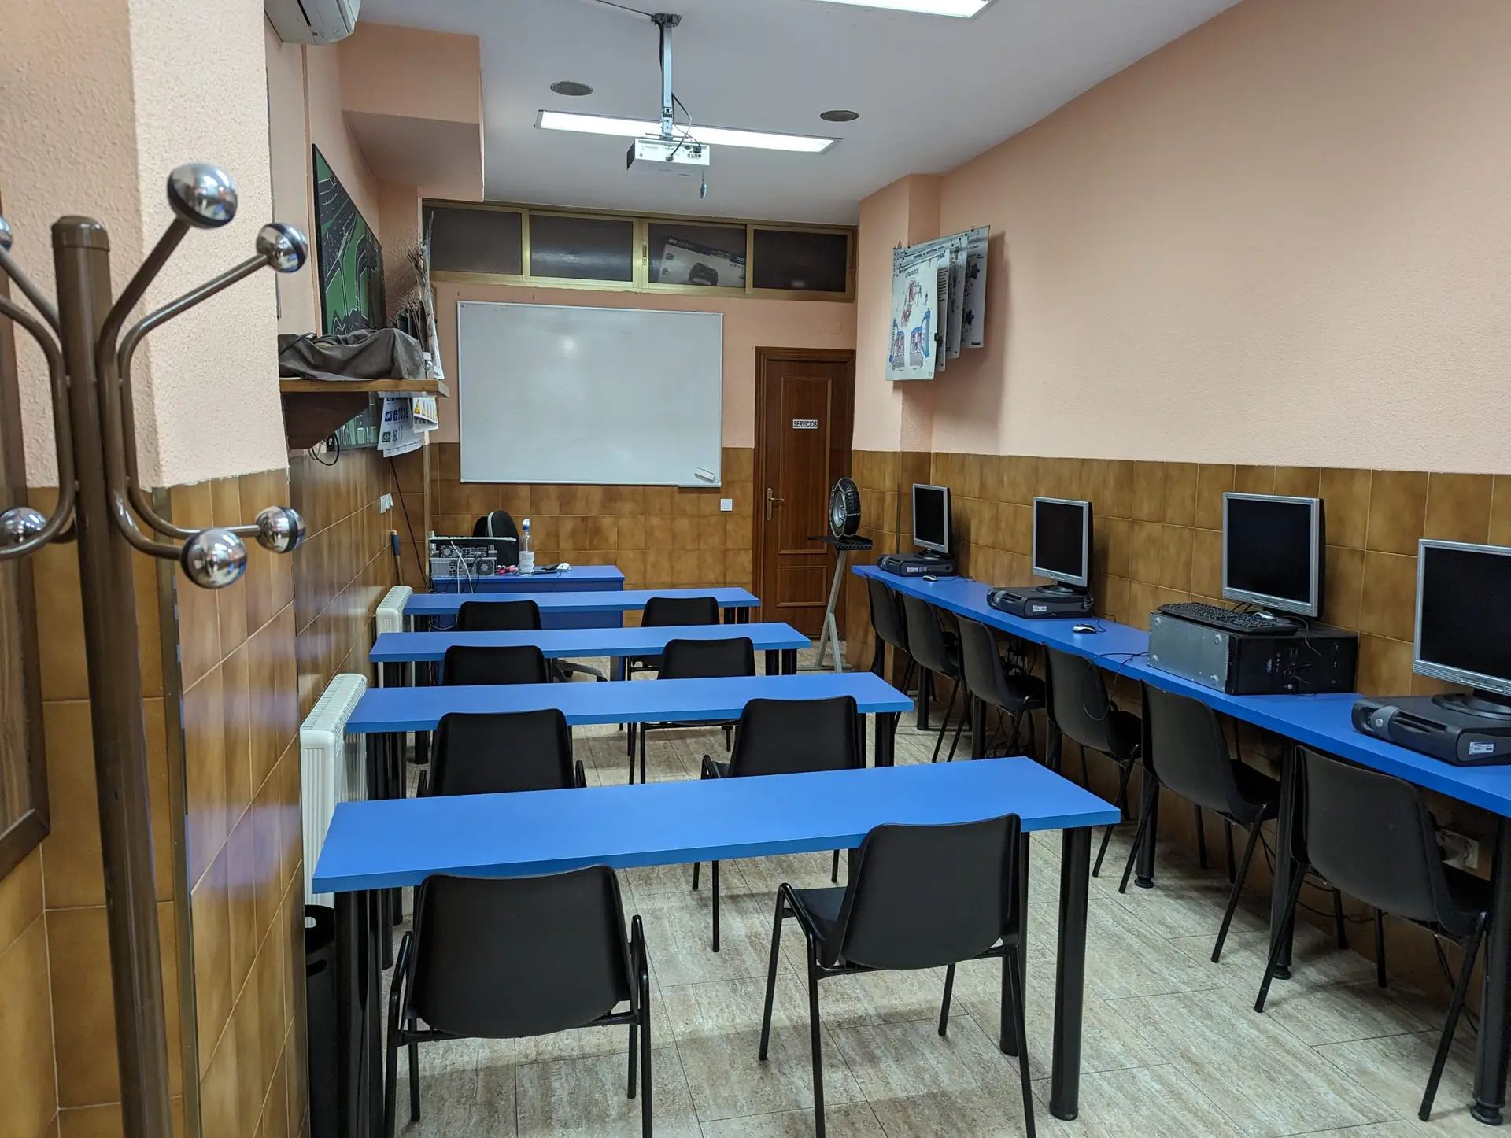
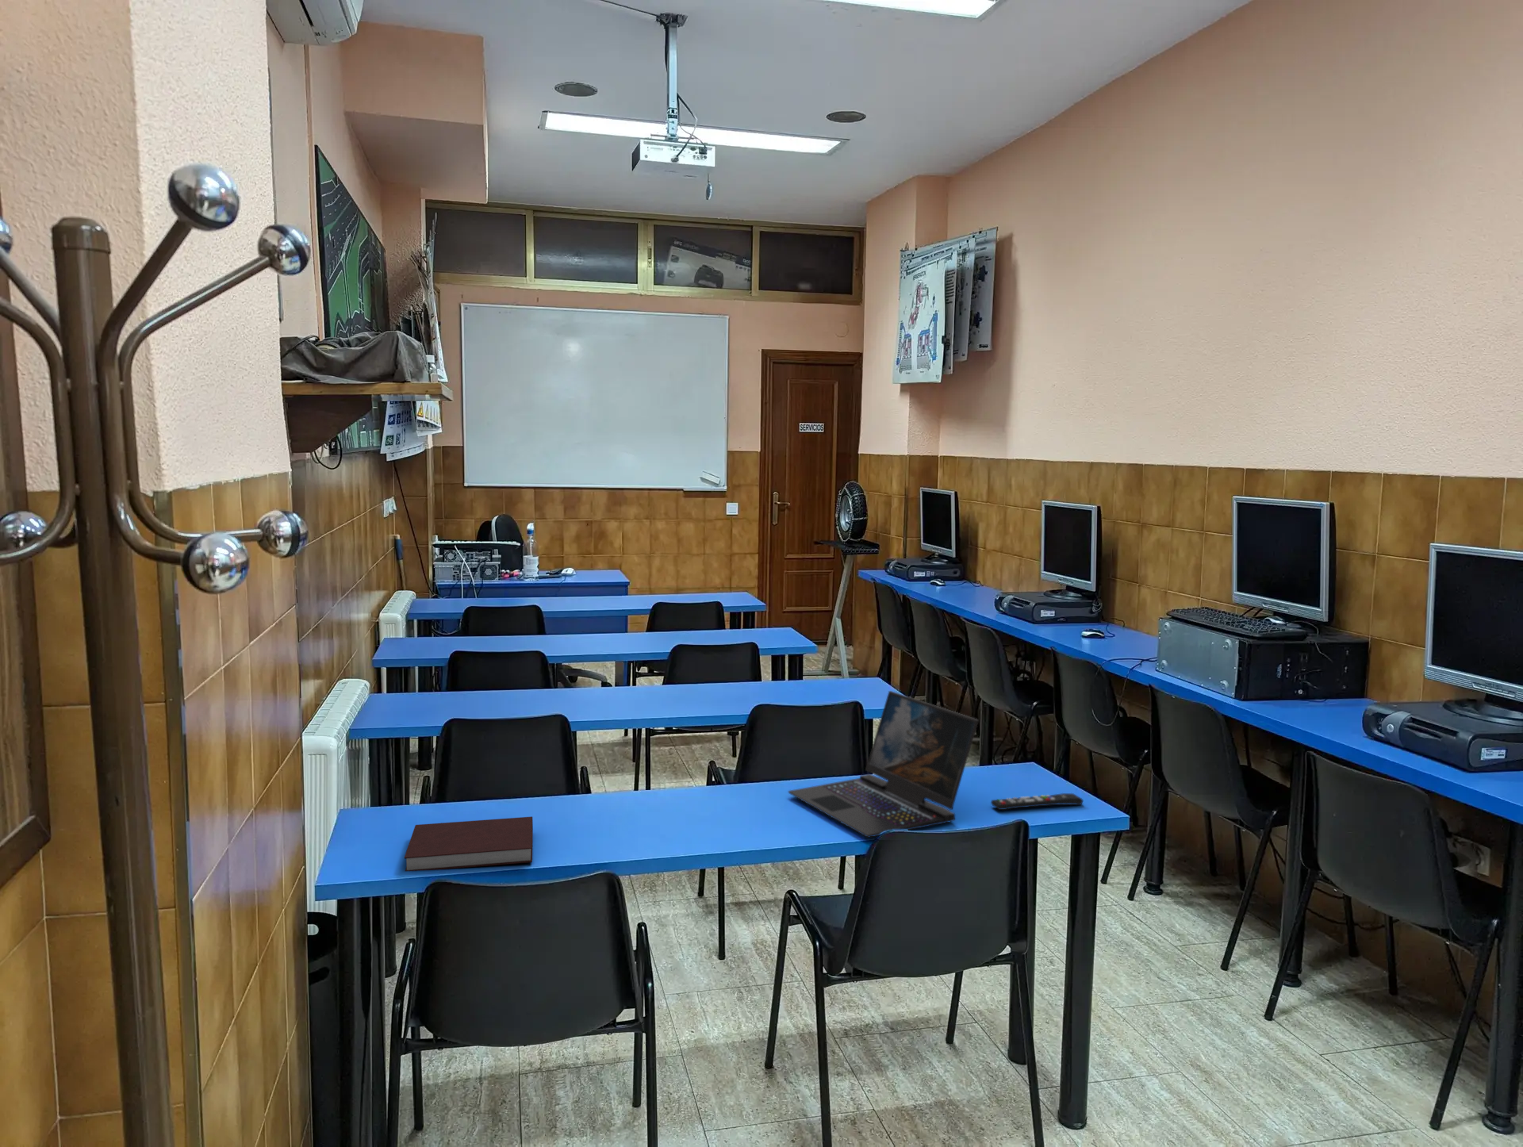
+ laptop [787,690,980,839]
+ remote control [990,793,1084,811]
+ notebook [404,816,534,872]
